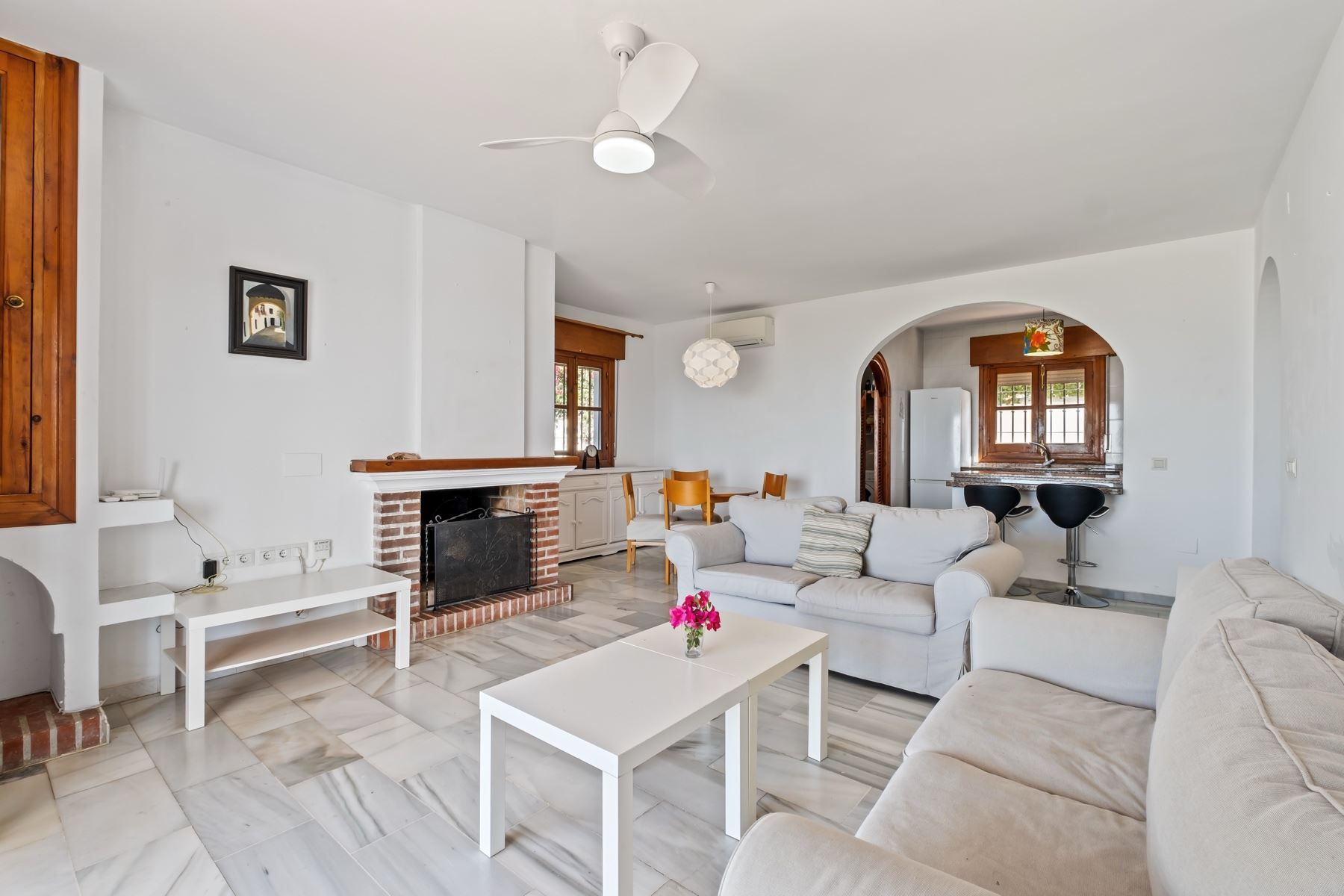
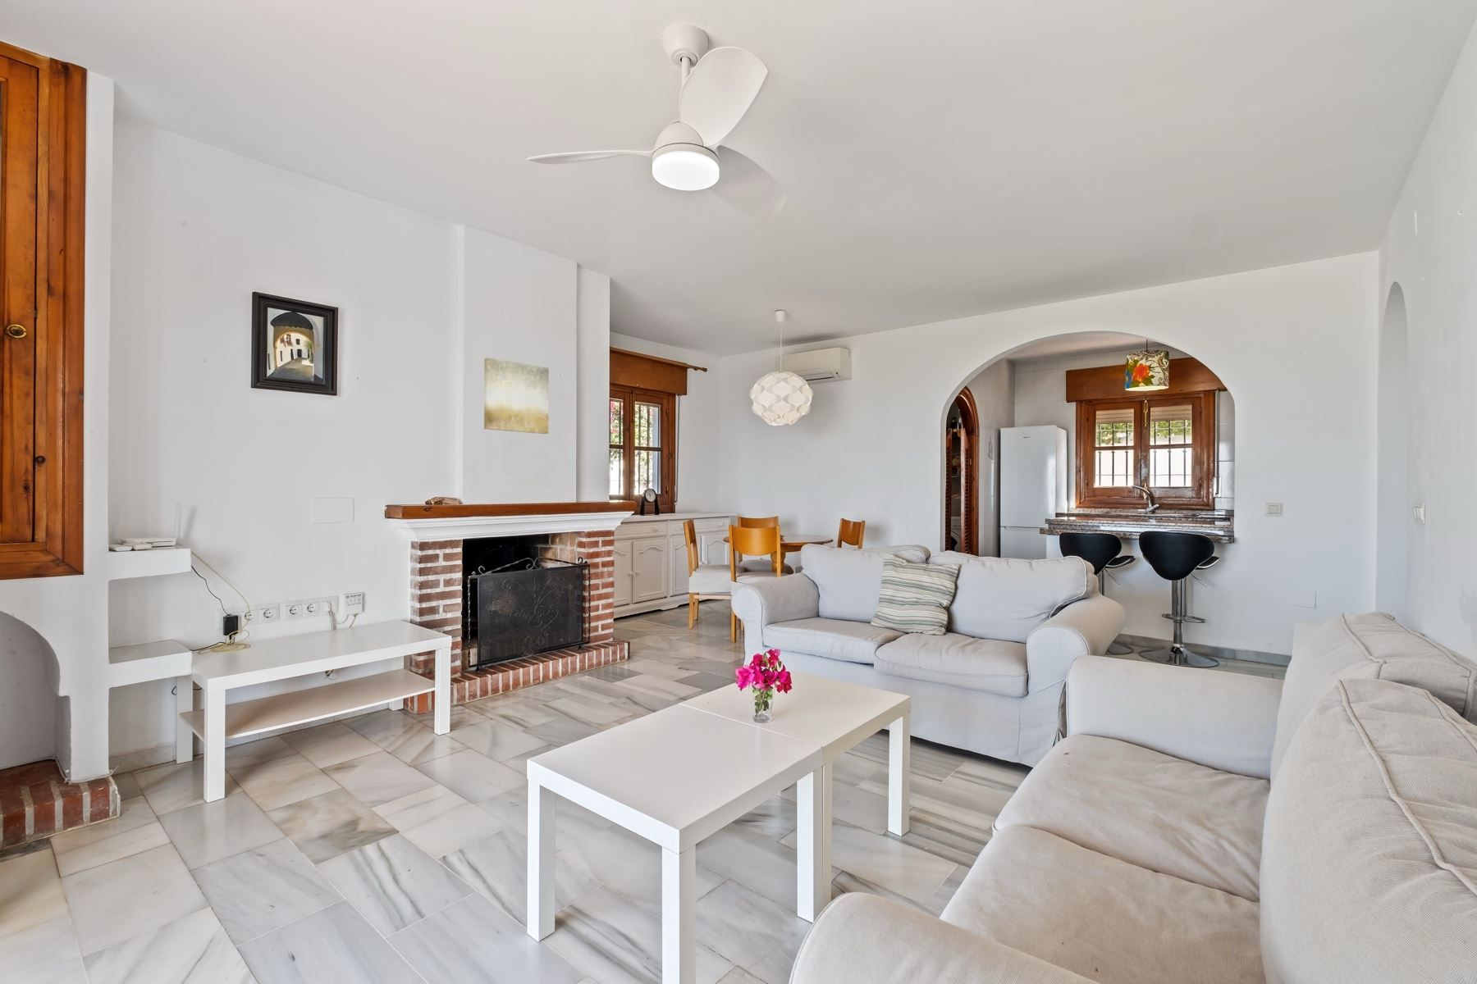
+ wall art [484,357,549,435]
